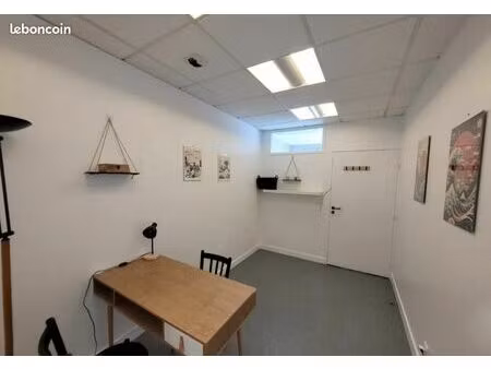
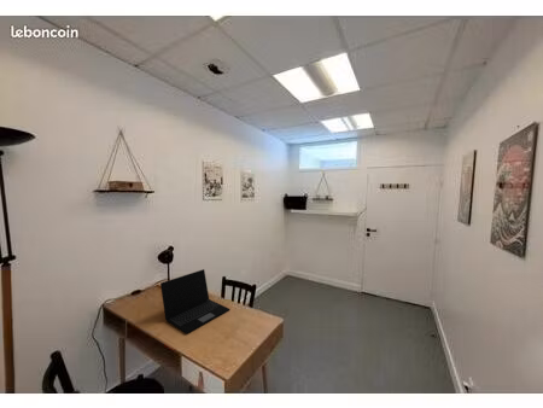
+ laptop [159,268,230,334]
